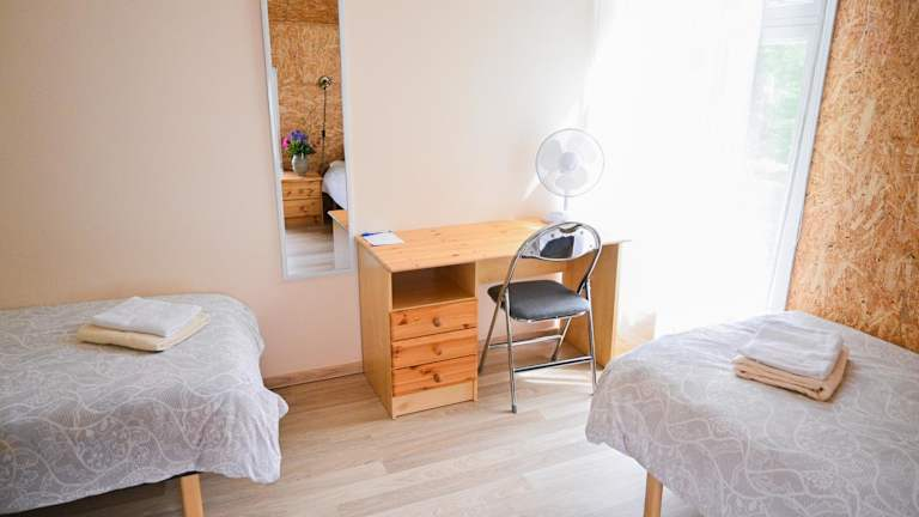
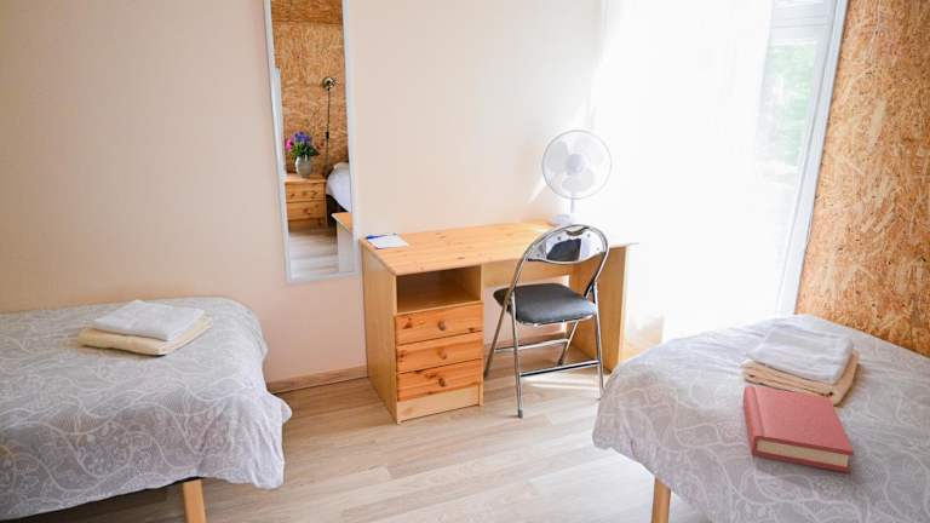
+ hardback book [742,384,855,475]
